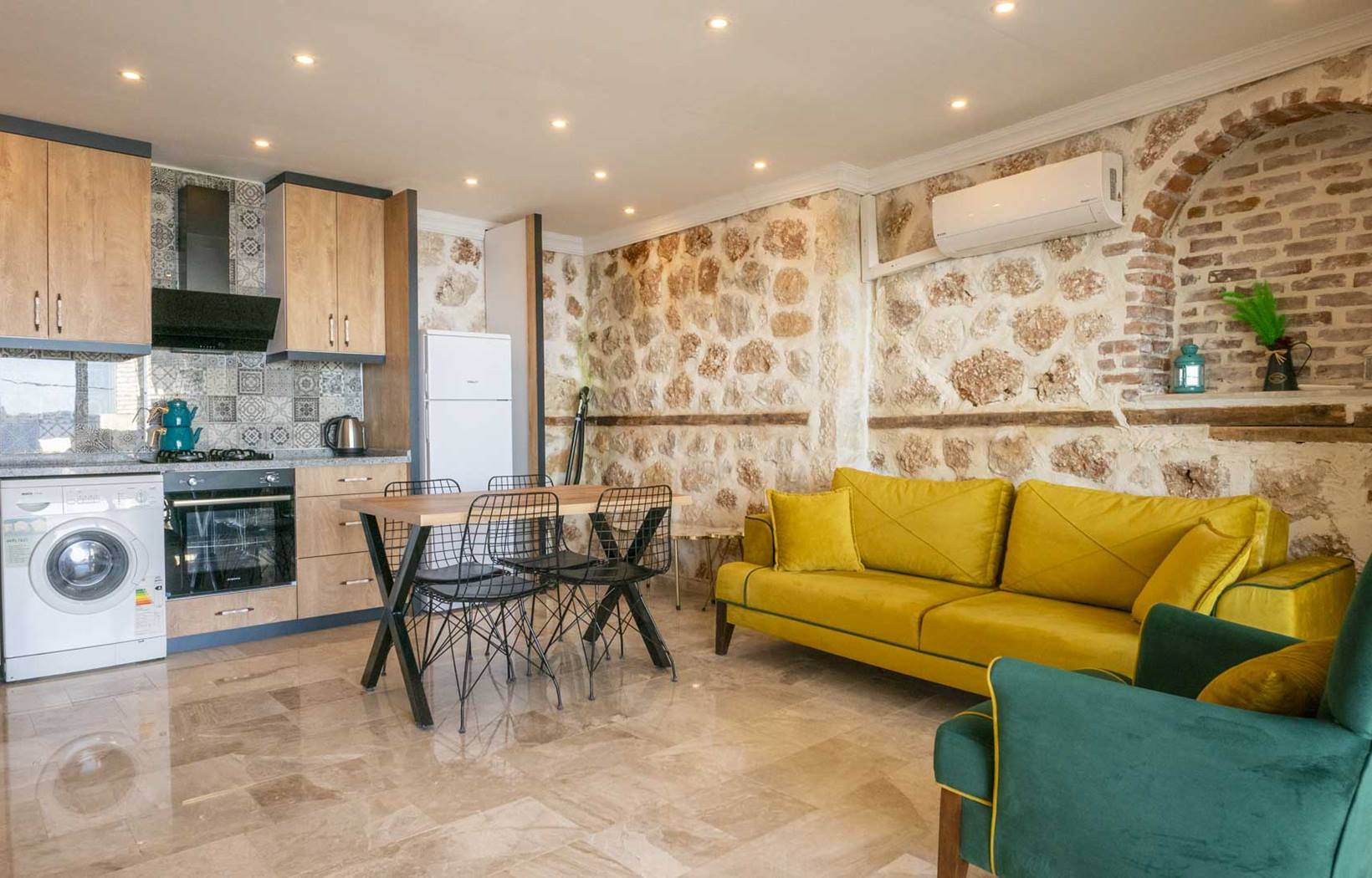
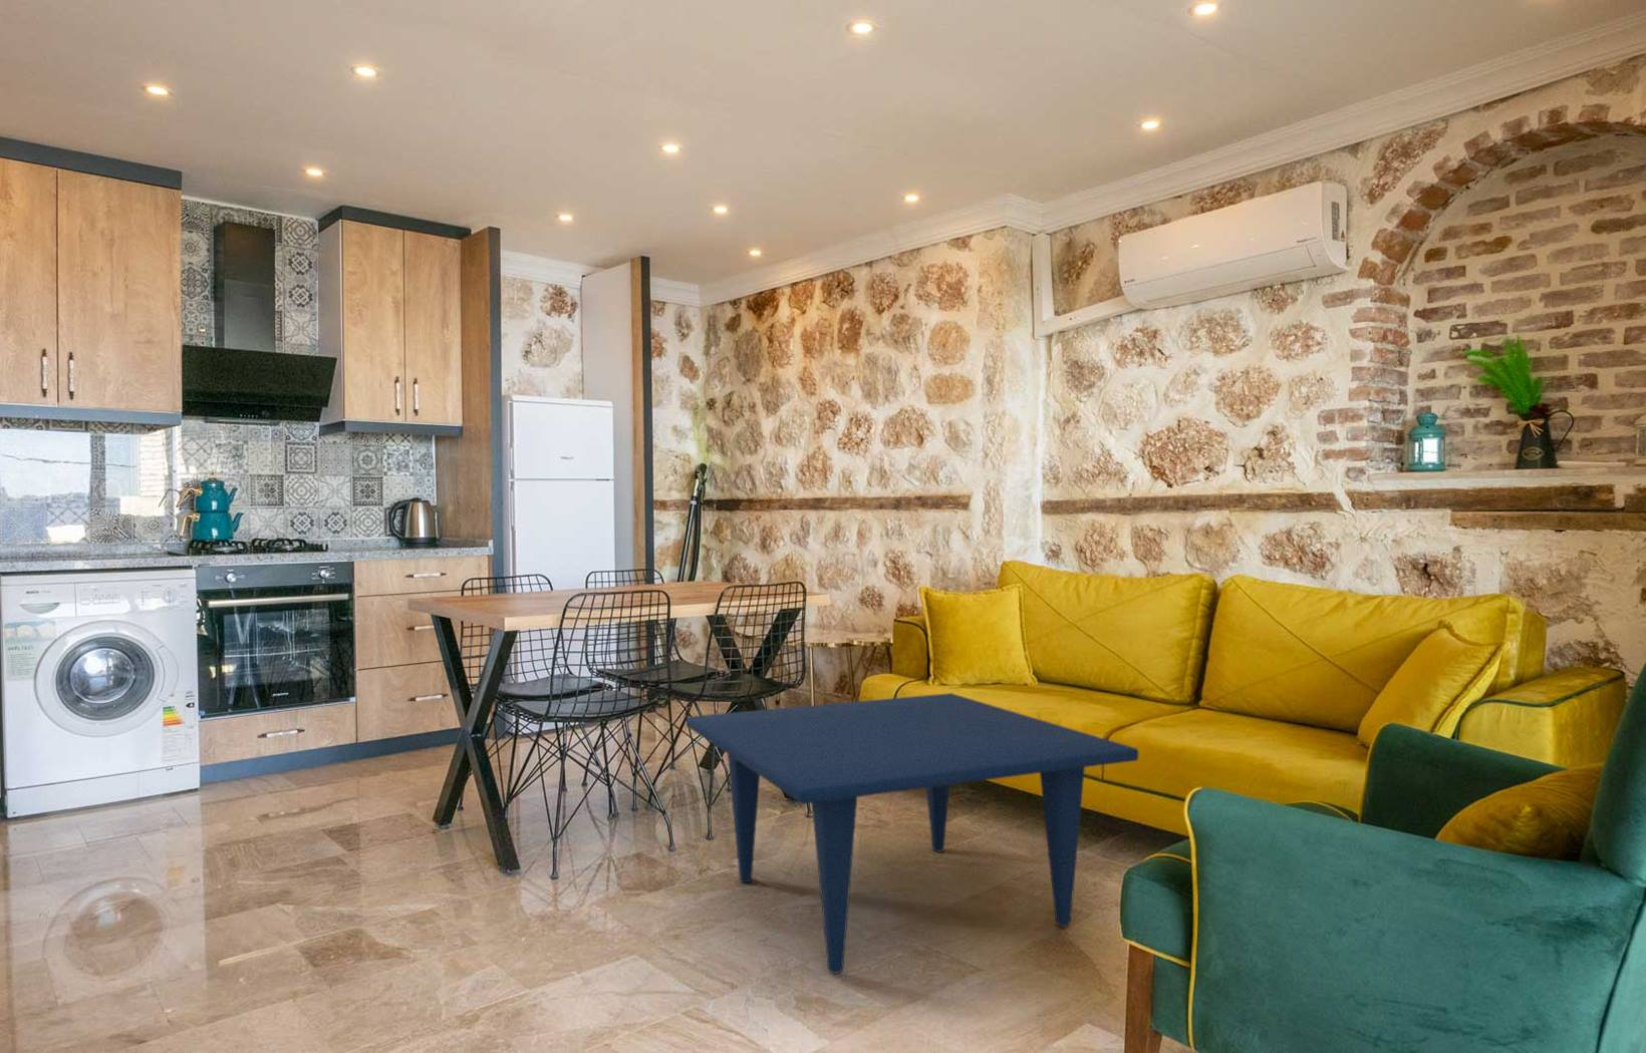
+ coffee table [685,692,1140,975]
